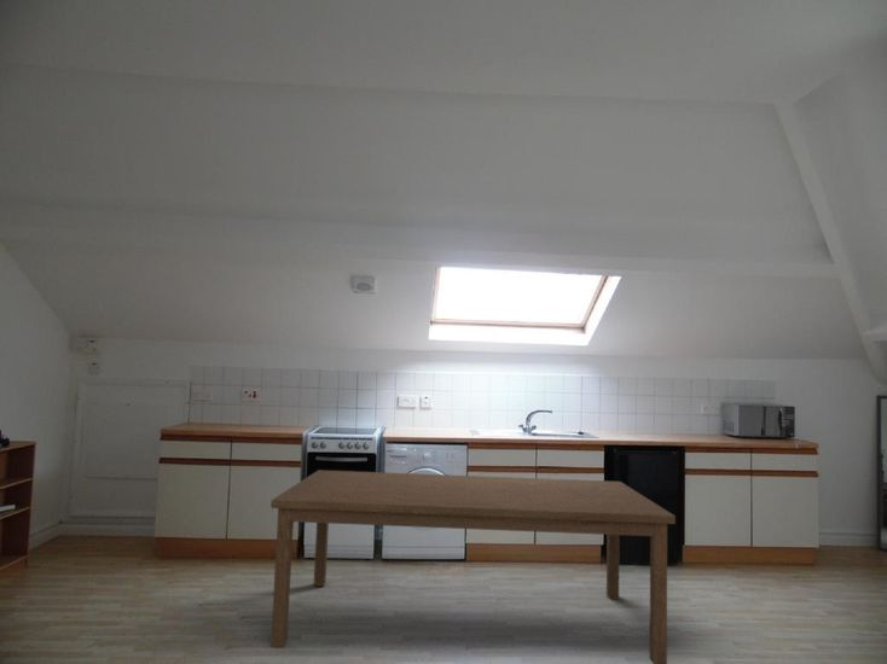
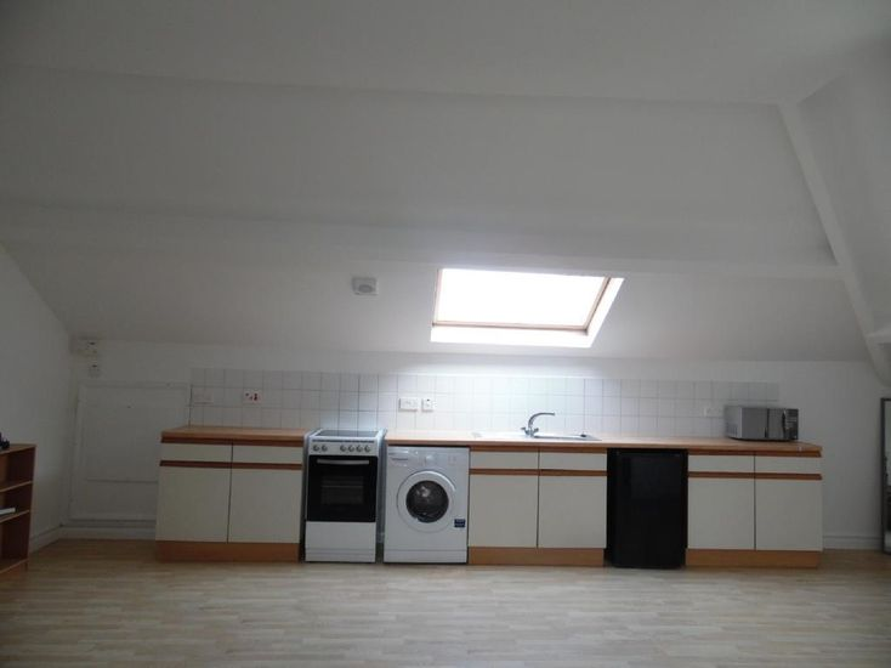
- dining table [269,468,677,664]
